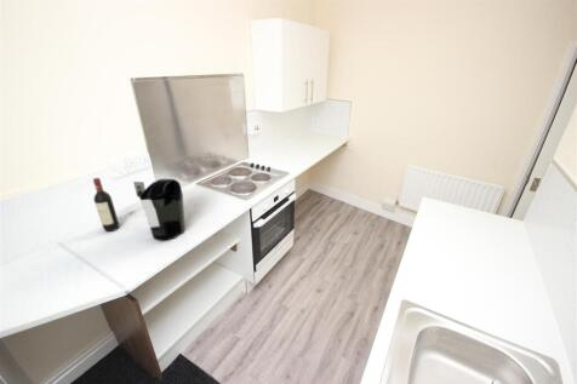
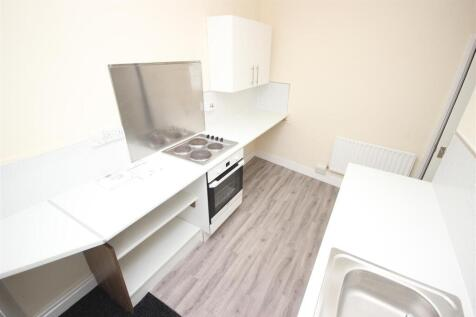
- wine bottle [92,177,121,233]
- coffee maker [132,177,187,242]
